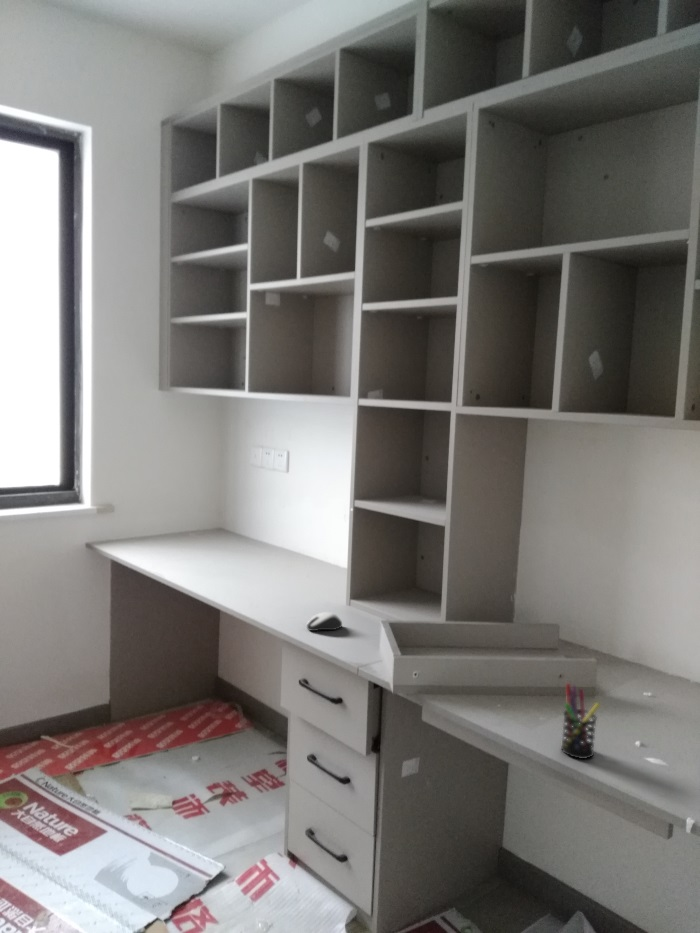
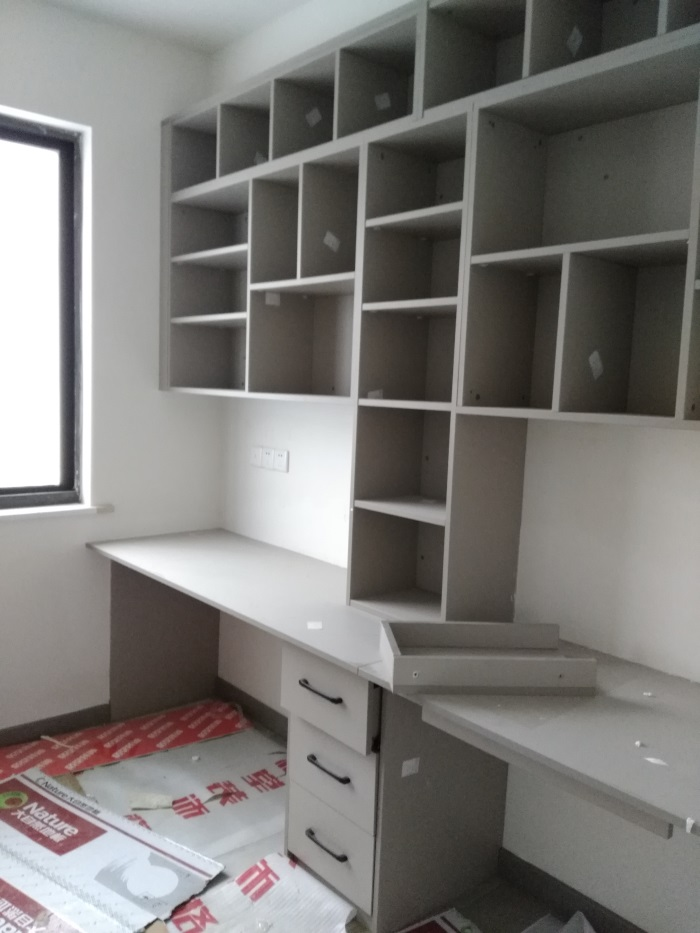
- pen holder [560,682,601,760]
- computer mouse [306,611,343,632]
